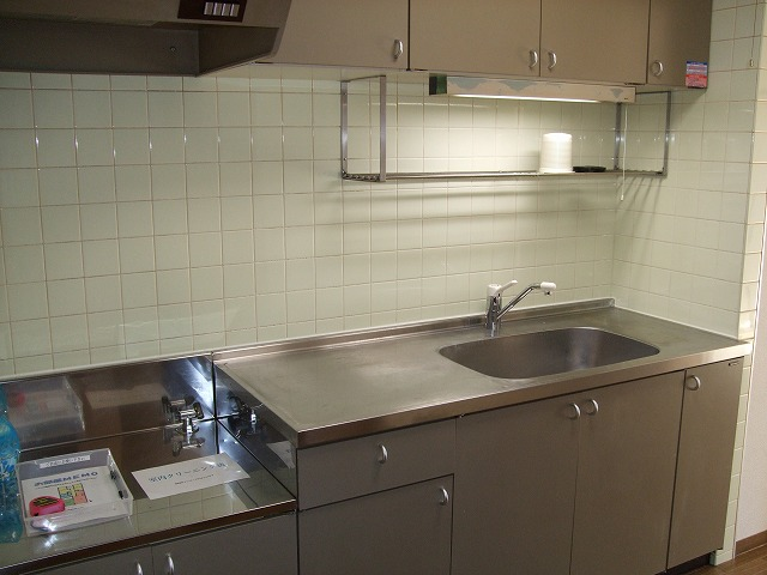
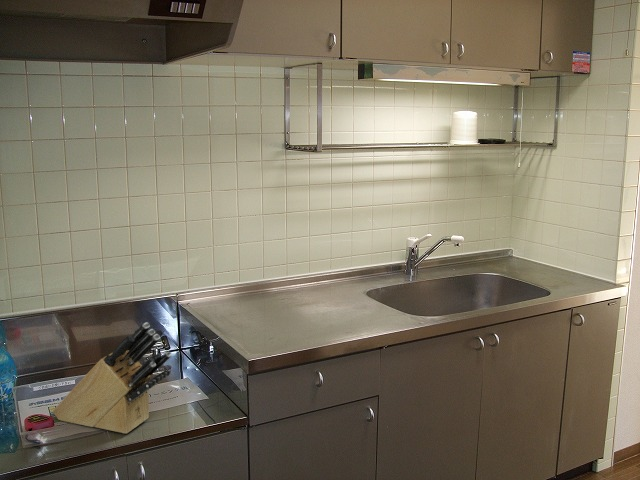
+ knife block [52,321,172,434]
